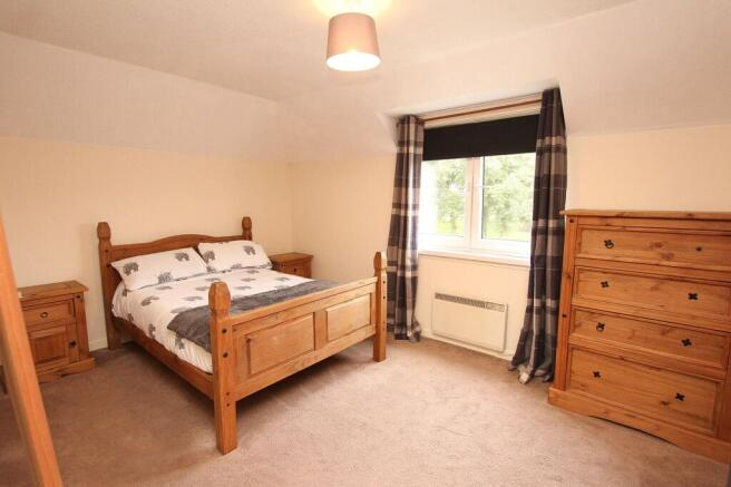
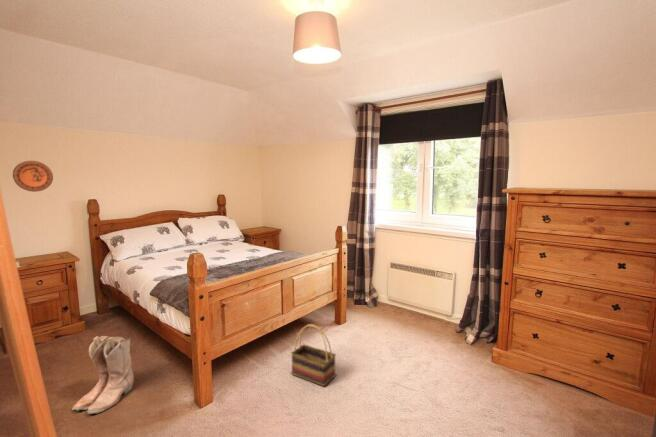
+ boots [71,335,135,415]
+ basket [290,323,337,387]
+ decorative plate [12,160,54,193]
